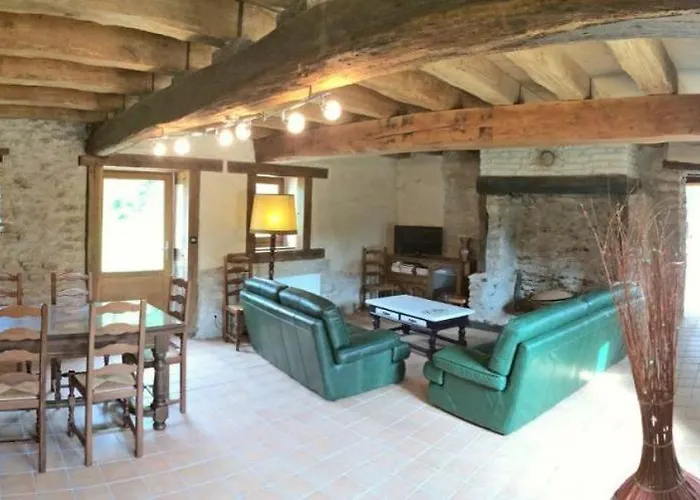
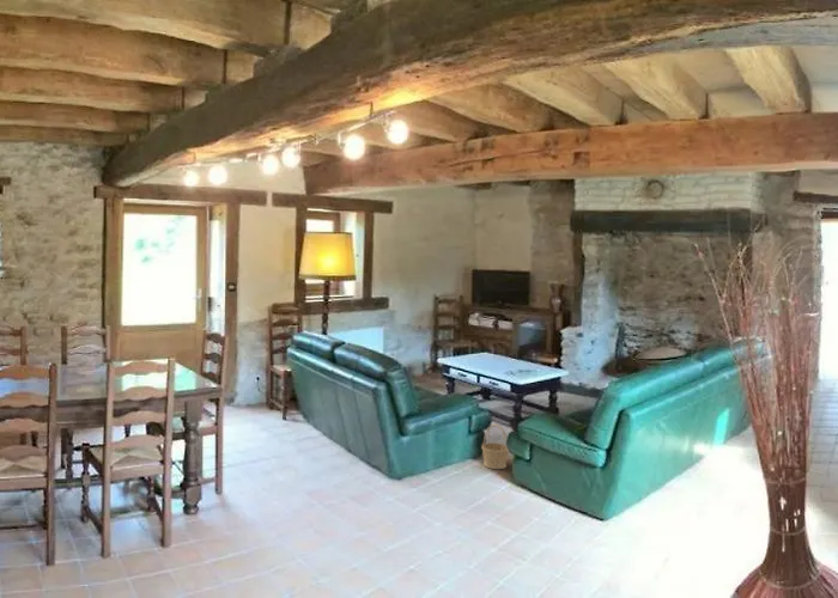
+ basket [480,423,510,470]
